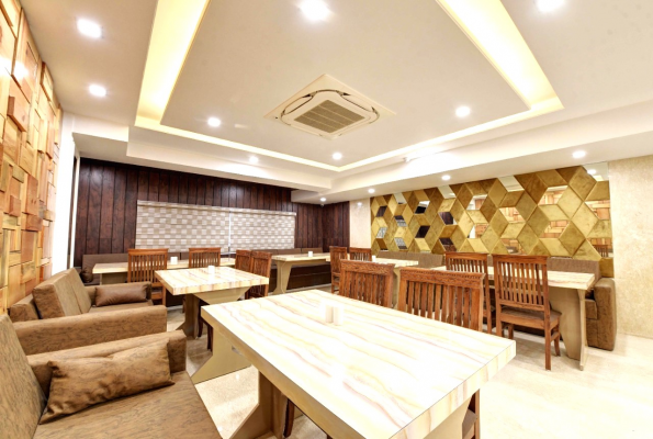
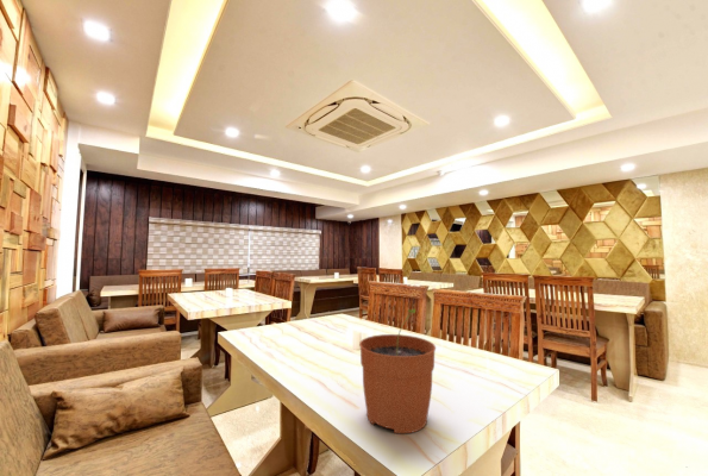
+ plant pot [358,307,437,434]
